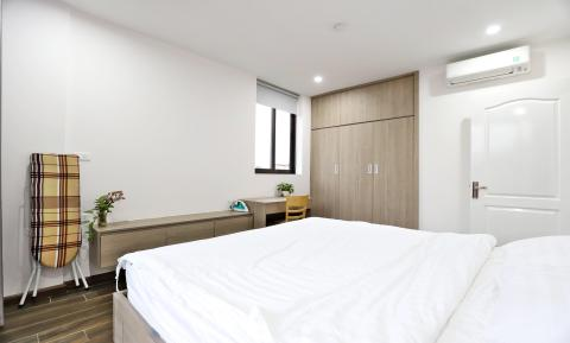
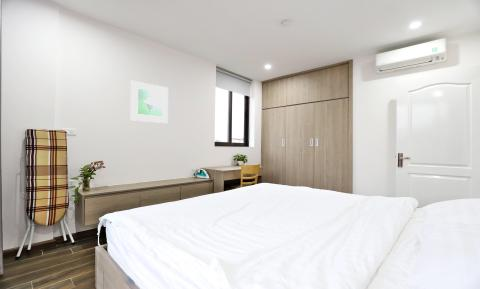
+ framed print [130,80,169,124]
